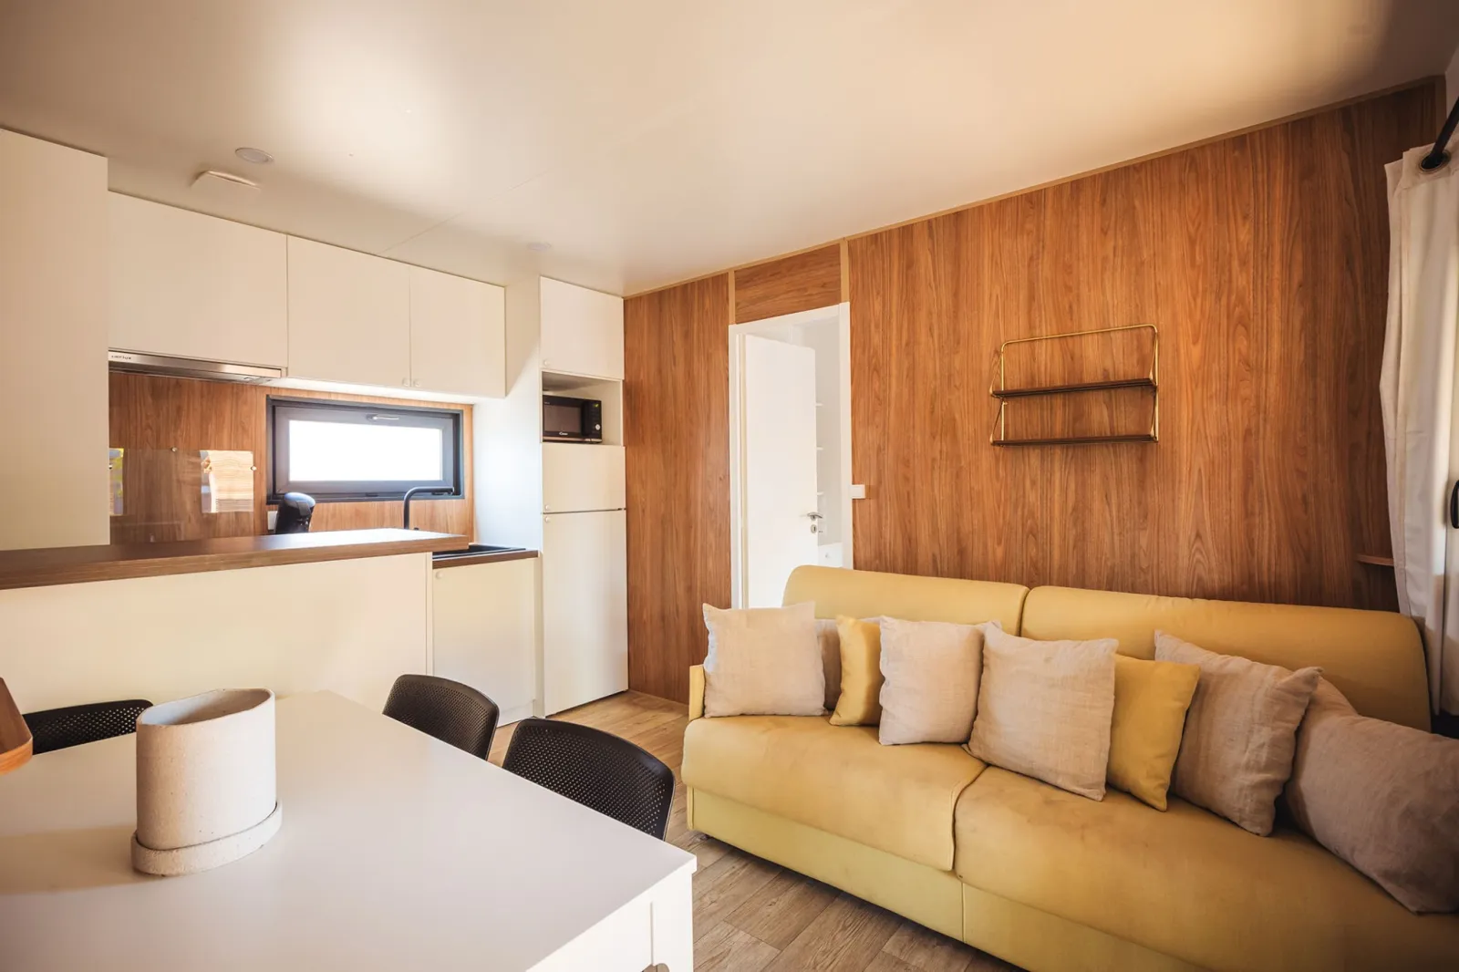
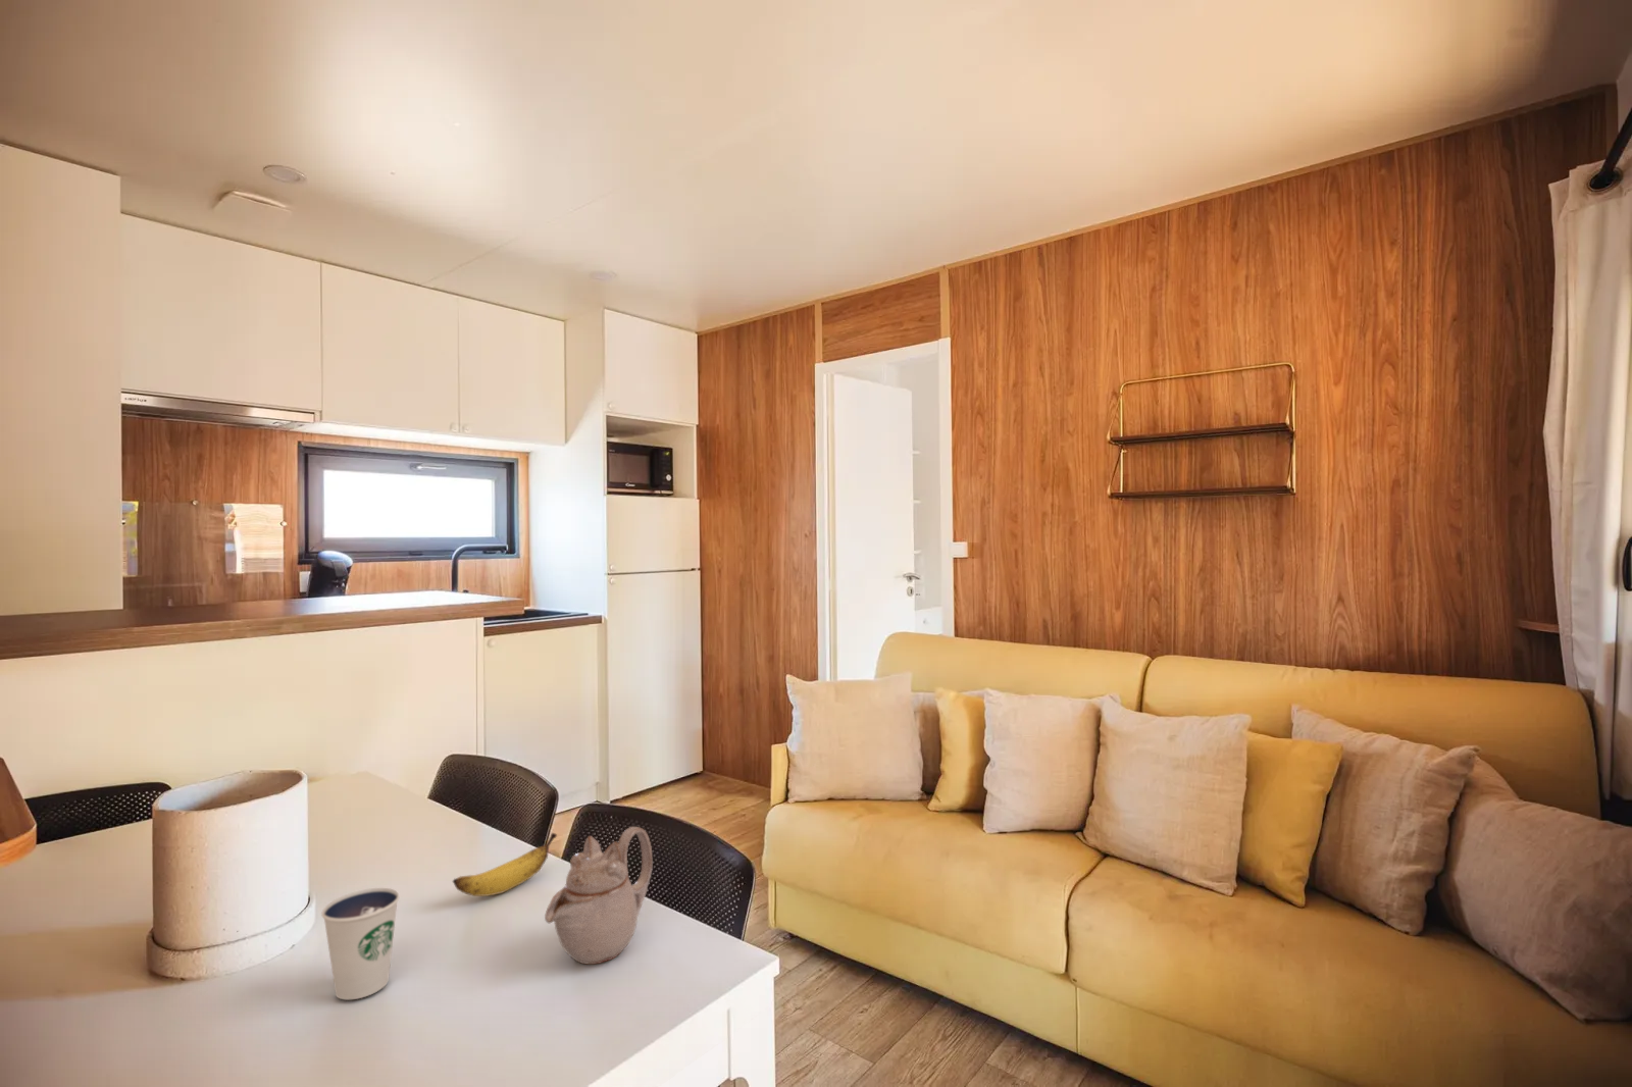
+ dixie cup [320,887,400,1001]
+ banana [451,832,558,898]
+ teapot [544,826,653,966]
